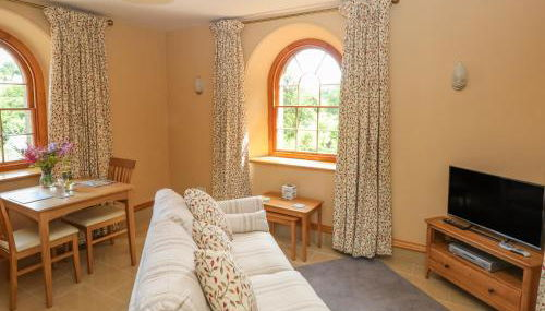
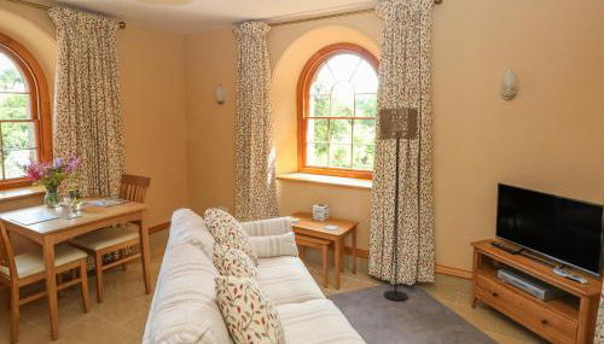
+ floor lamp [378,107,419,302]
